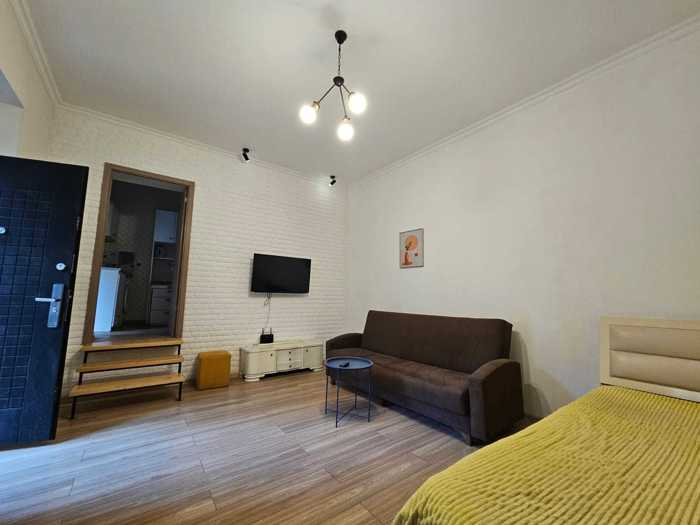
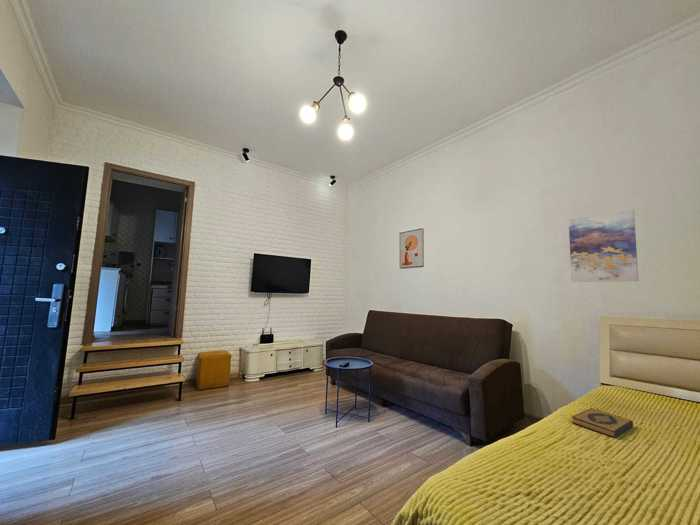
+ hardback book [571,407,634,439]
+ wall art [568,209,639,283]
